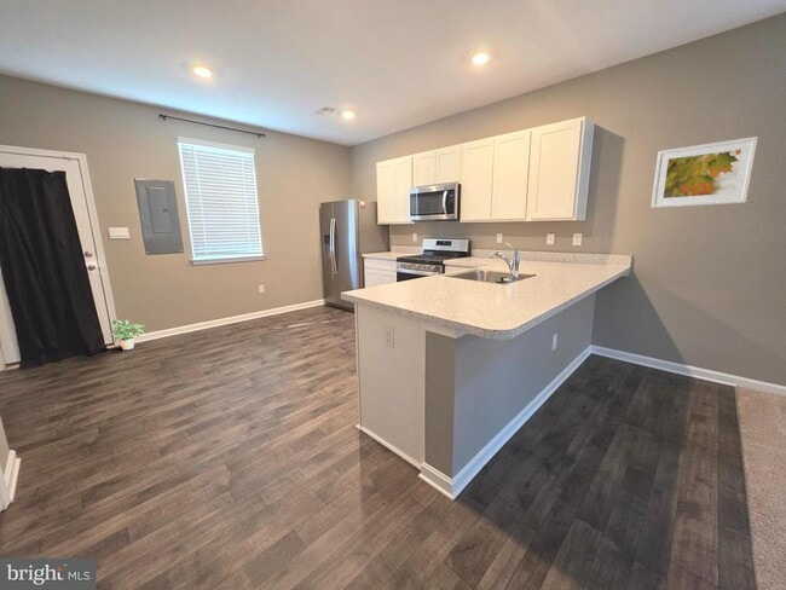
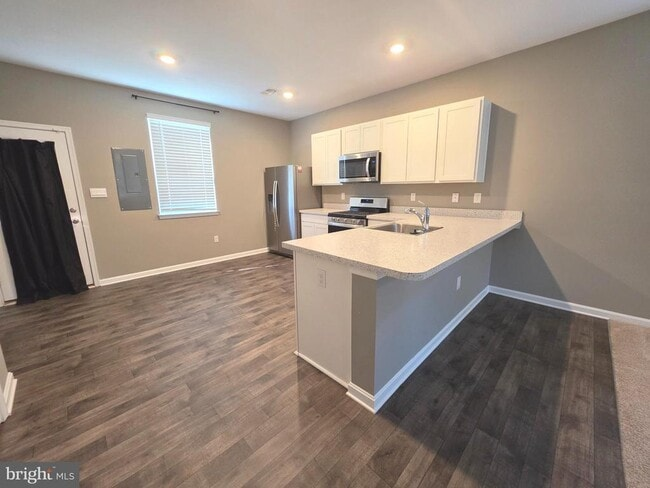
- potted plant [109,319,145,351]
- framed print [649,135,759,209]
